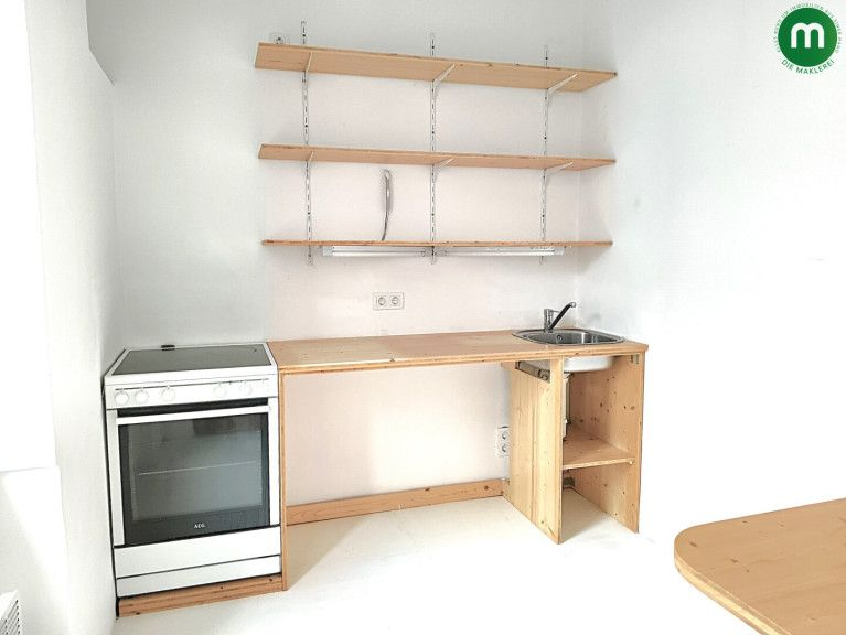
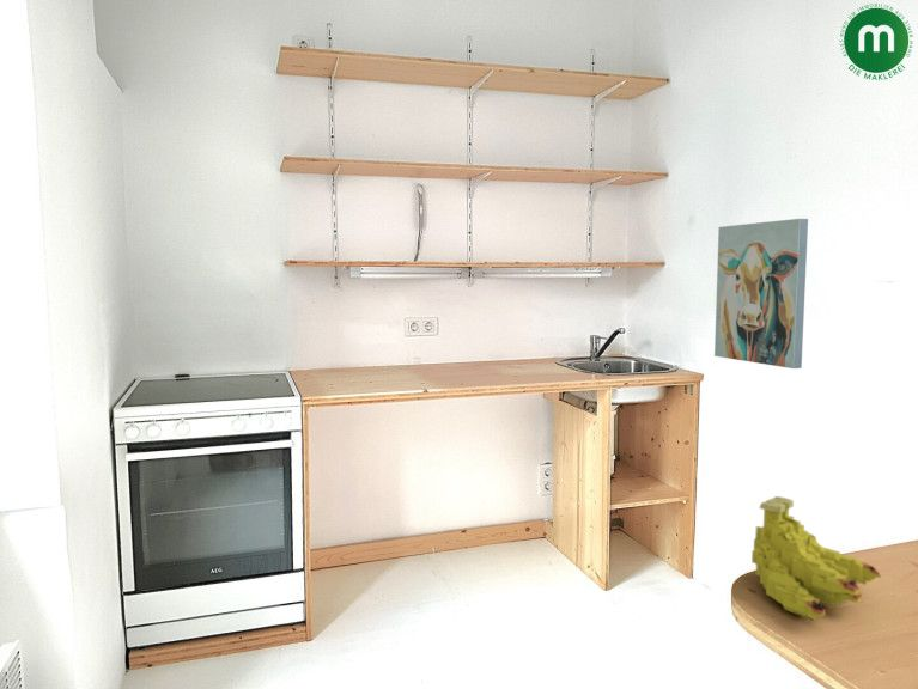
+ fruit [750,495,882,620]
+ wall art [713,218,809,370]
